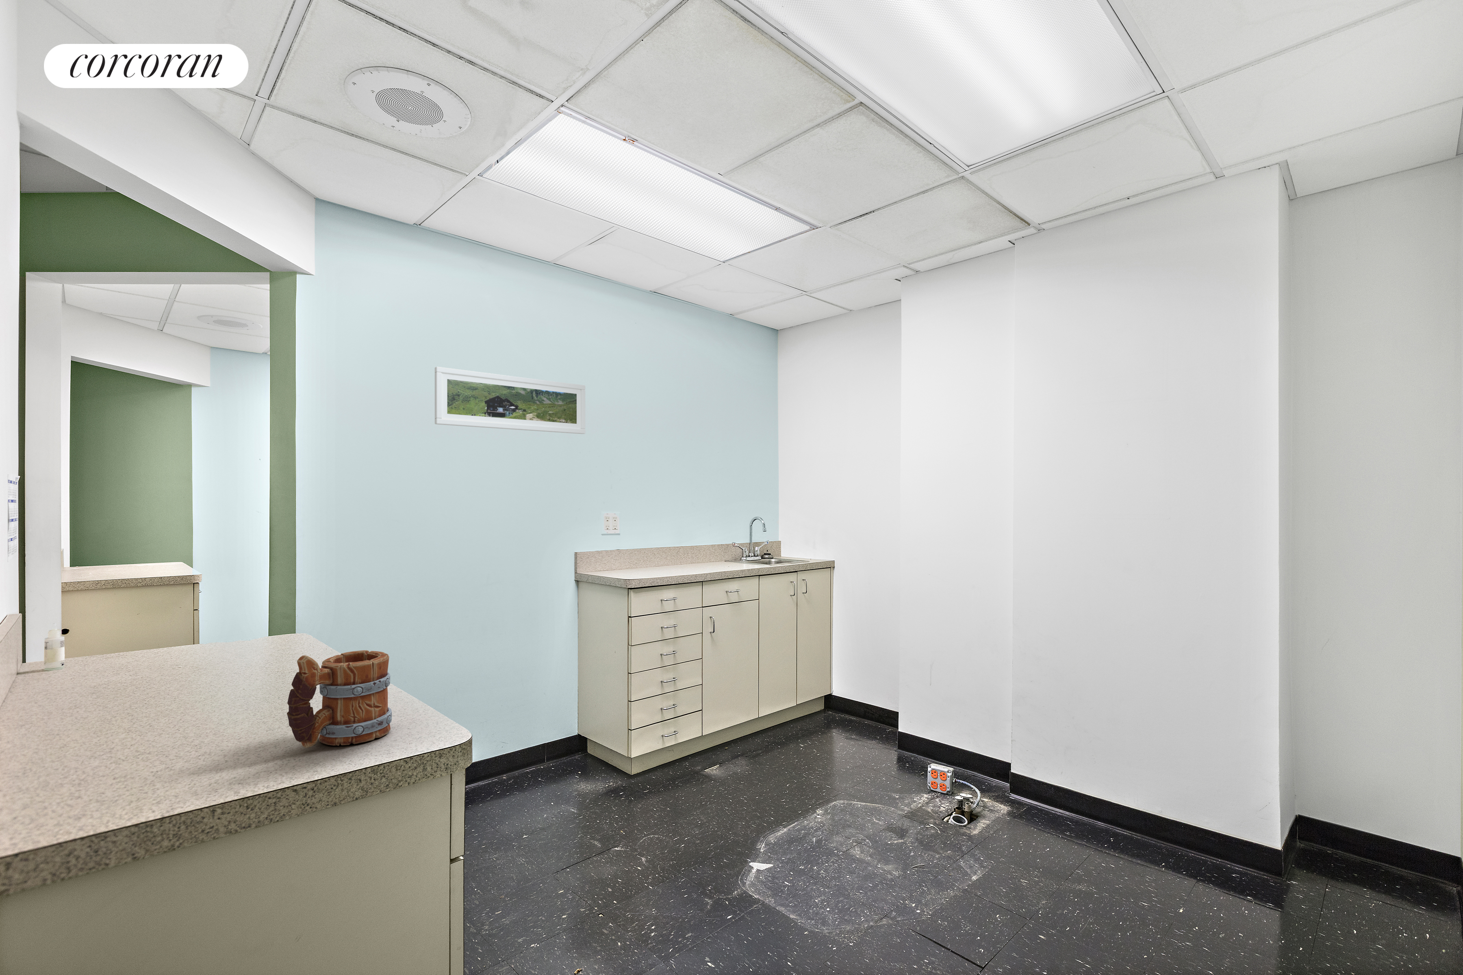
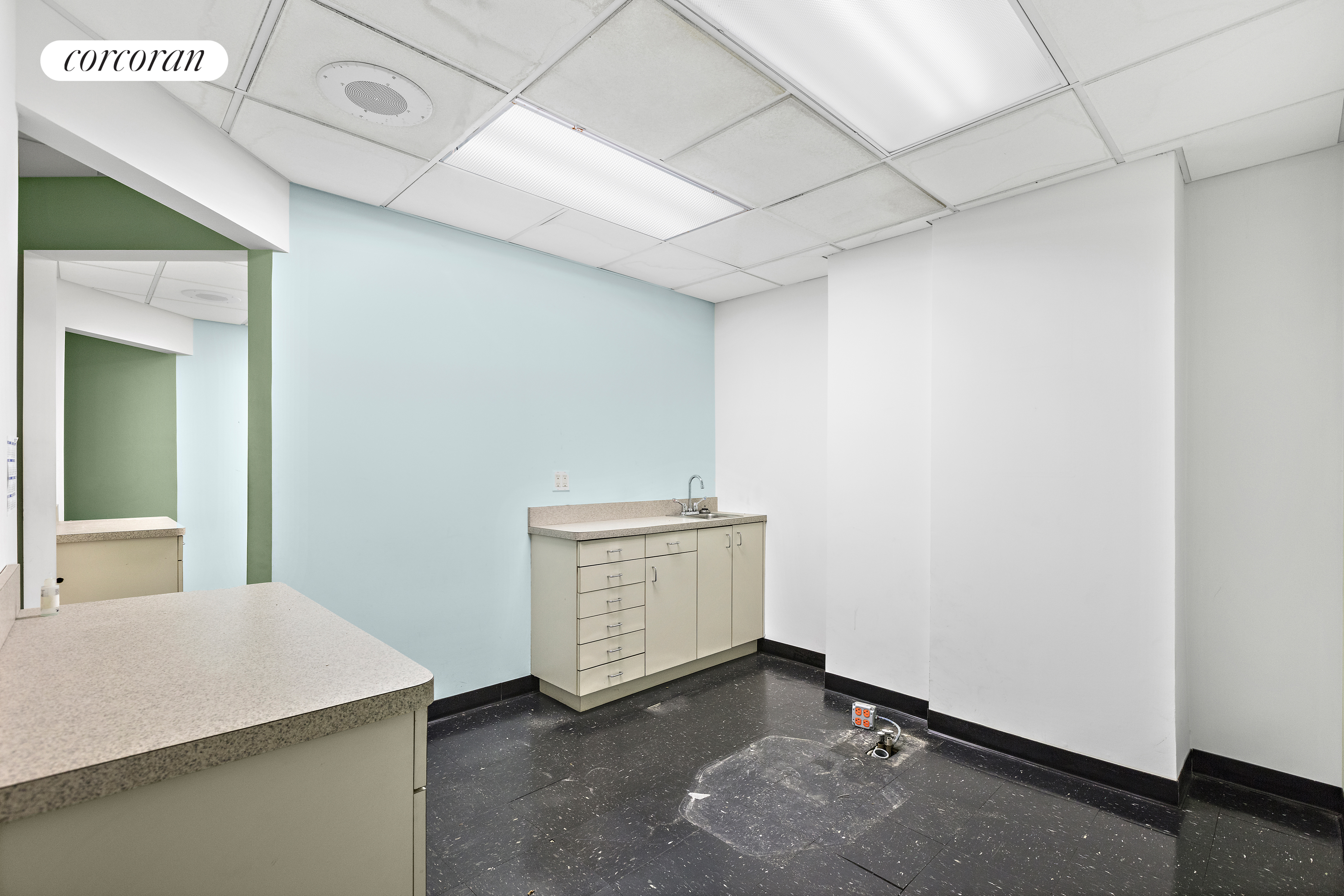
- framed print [434,366,586,434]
- mug [286,650,392,749]
